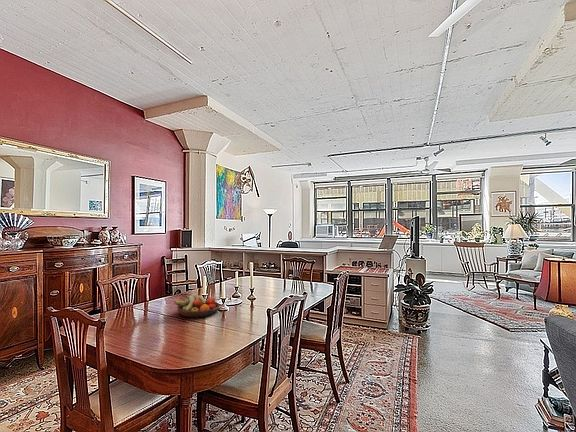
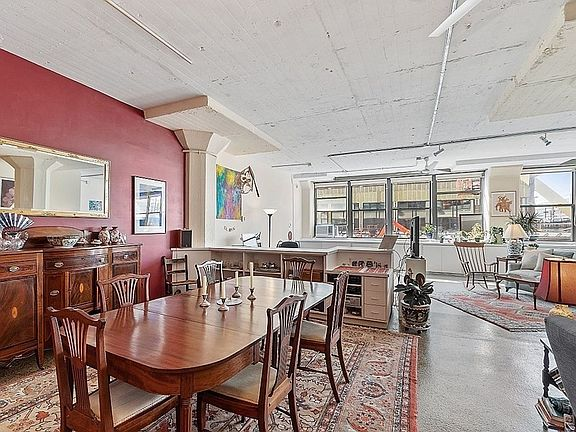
- fruit bowl [173,293,221,319]
